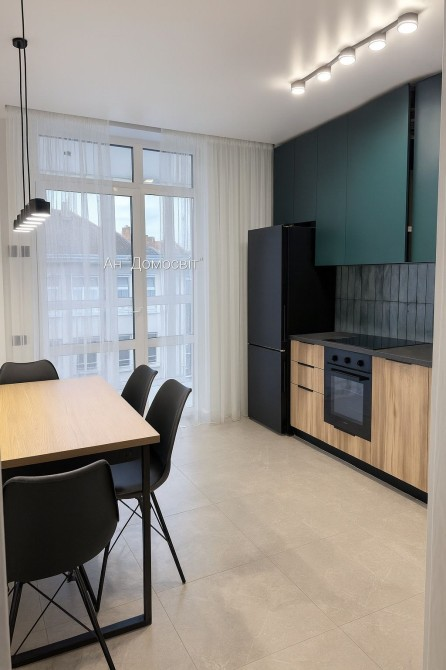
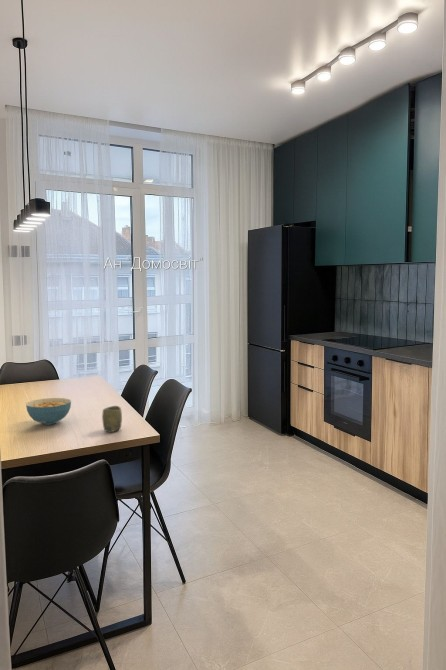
+ cup [101,405,123,433]
+ cereal bowl [25,397,72,426]
